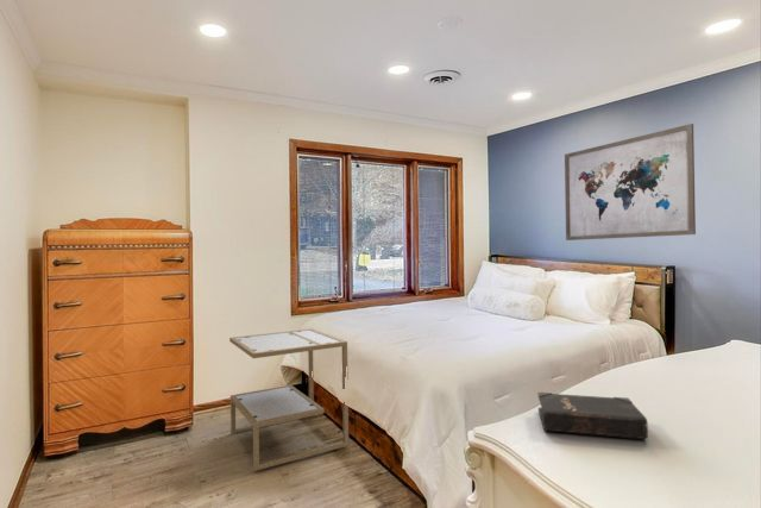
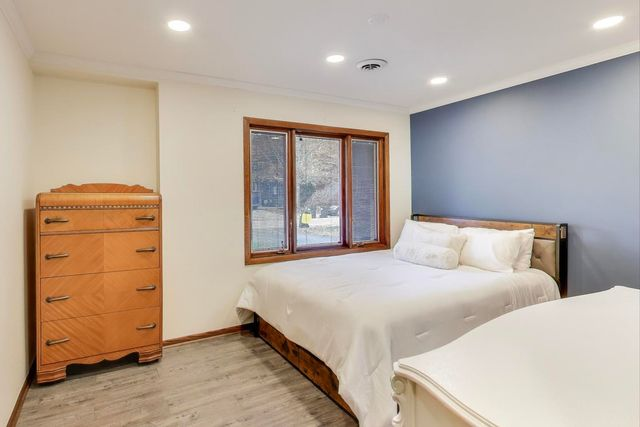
- side table [228,328,350,471]
- hardback book [536,391,649,440]
- wall art [564,123,697,242]
